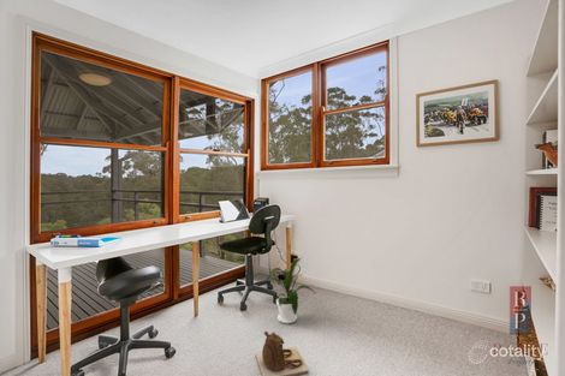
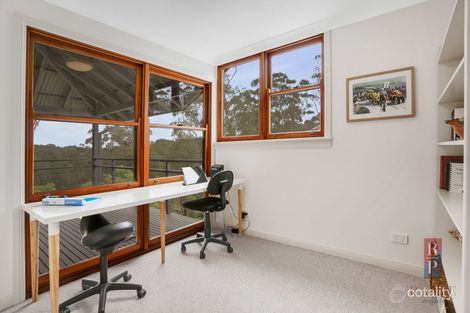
- house plant [266,257,315,324]
- backpack [255,330,309,376]
